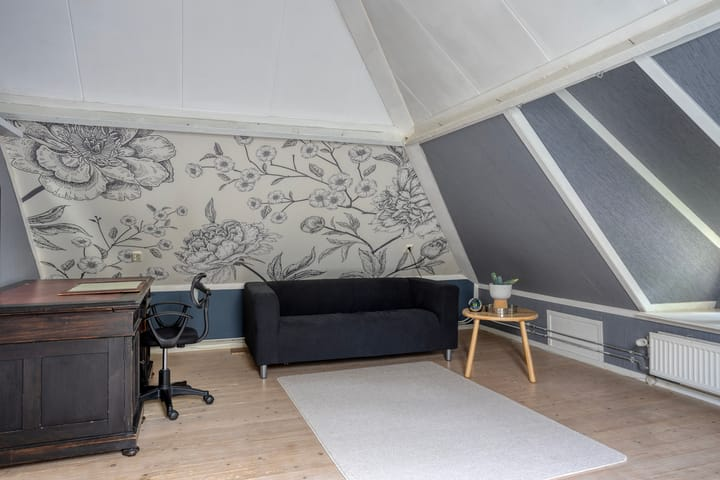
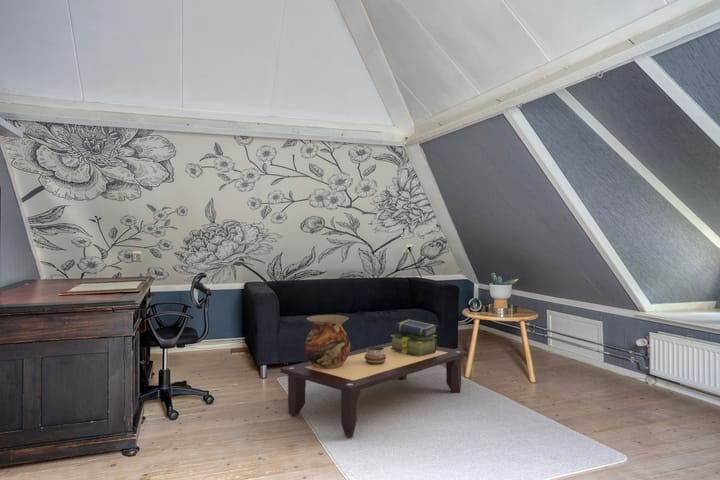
+ vase [304,314,351,369]
+ coffee table [279,341,469,438]
+ stack of books [390,318,438,357]
+ decorative bowl [365,346,386,364]
